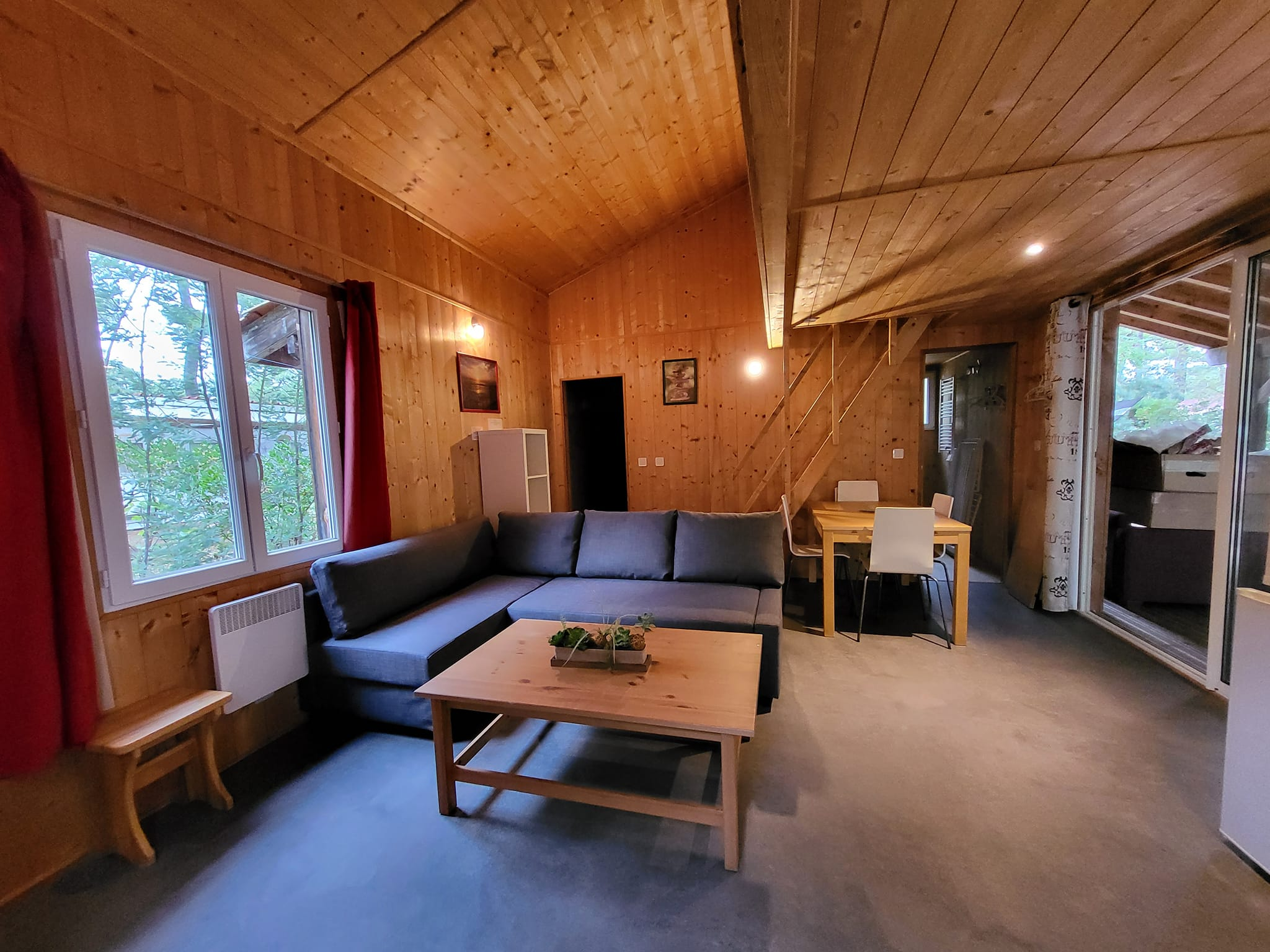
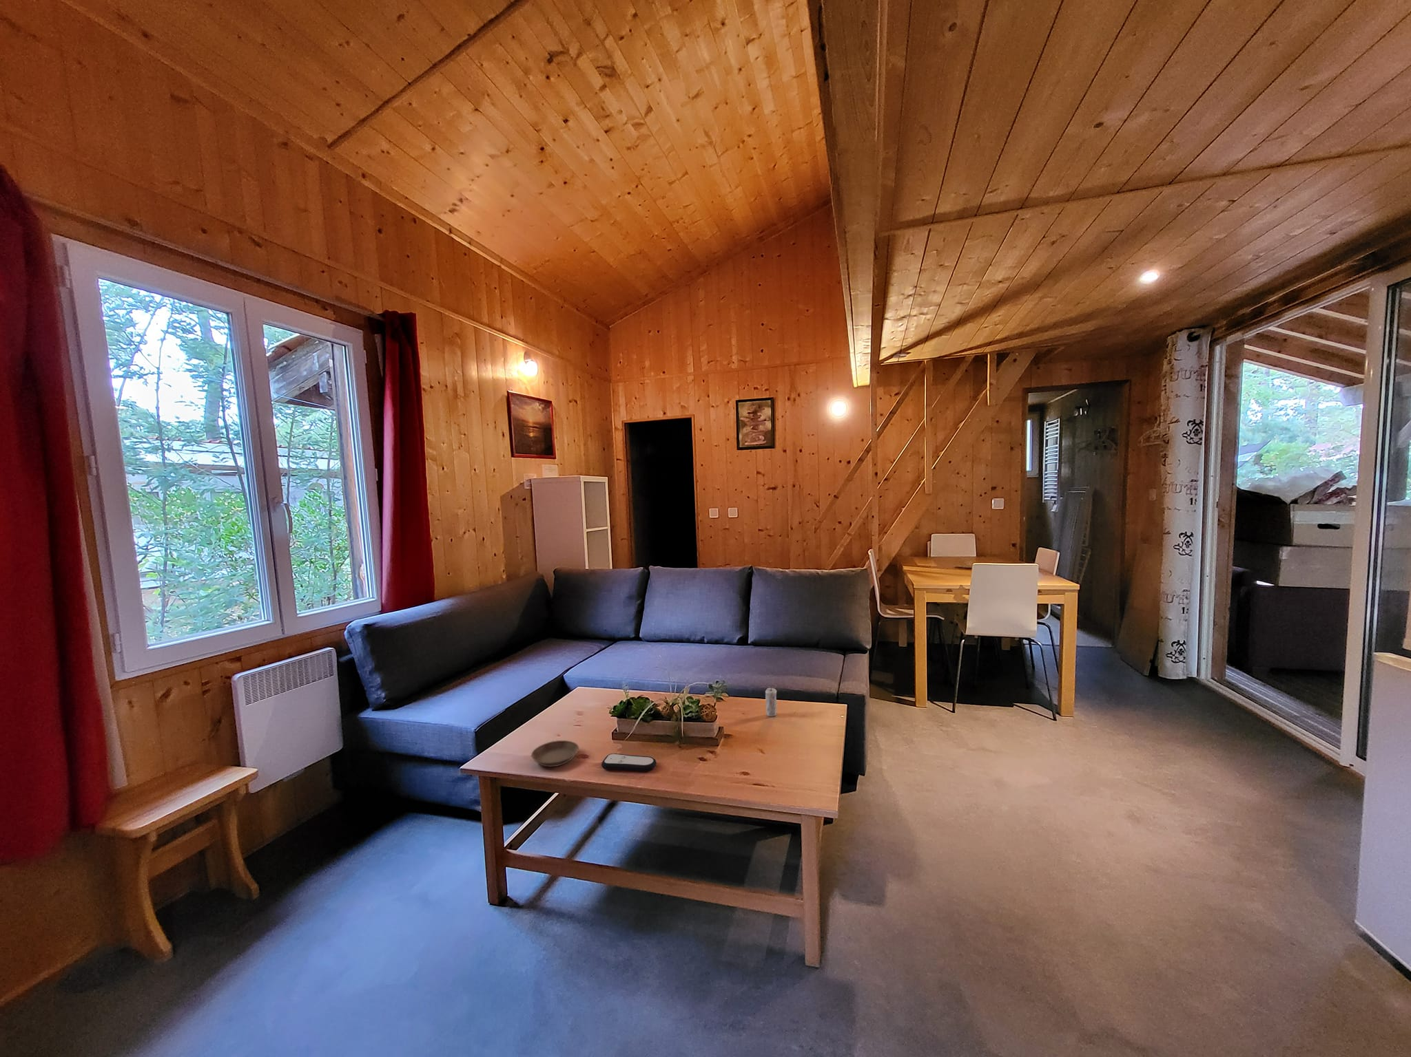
+ saucer [530,739,580,767]
+ candle [764,686,777,717]
+ remote control [601,753,658,773]
